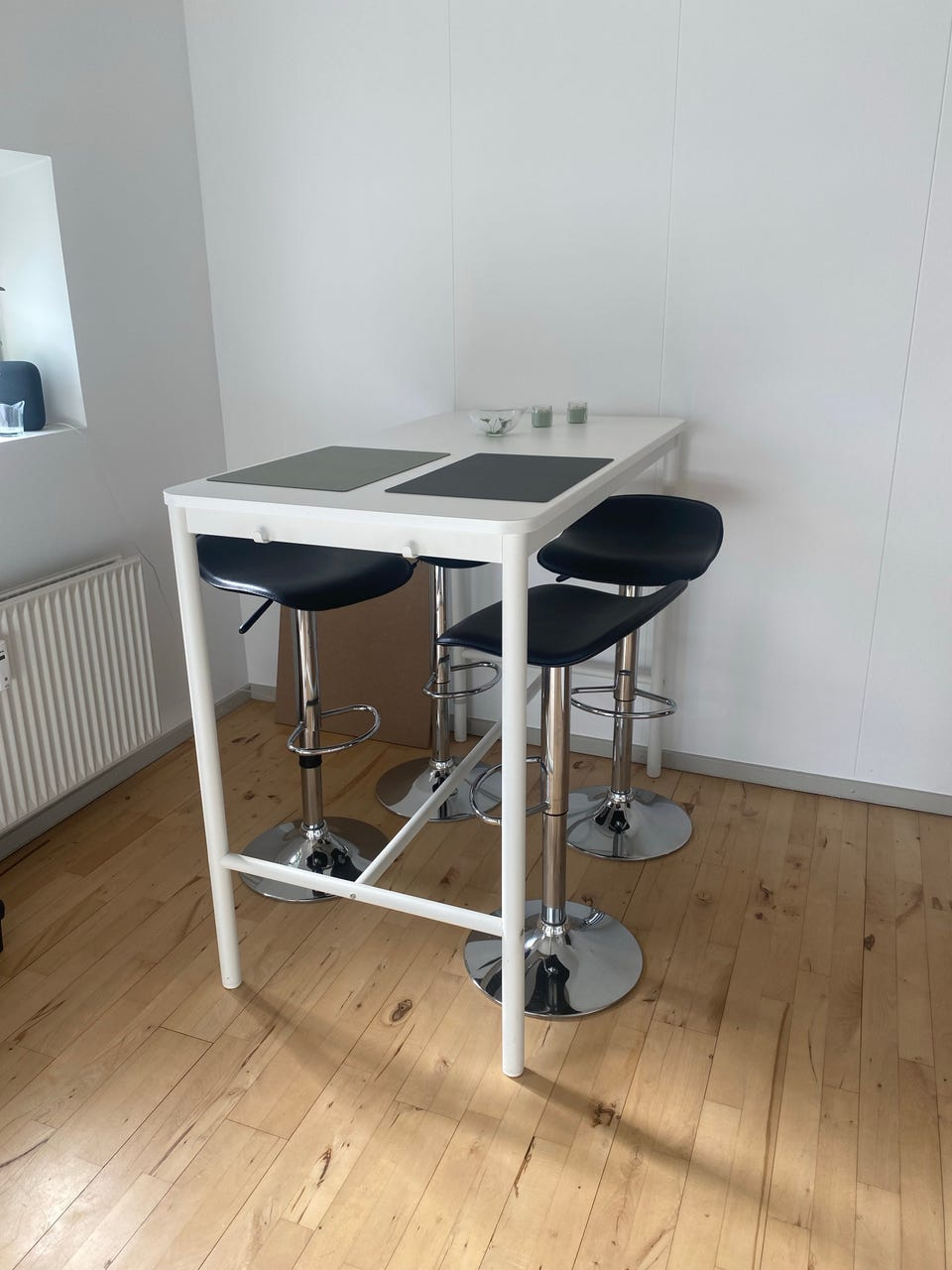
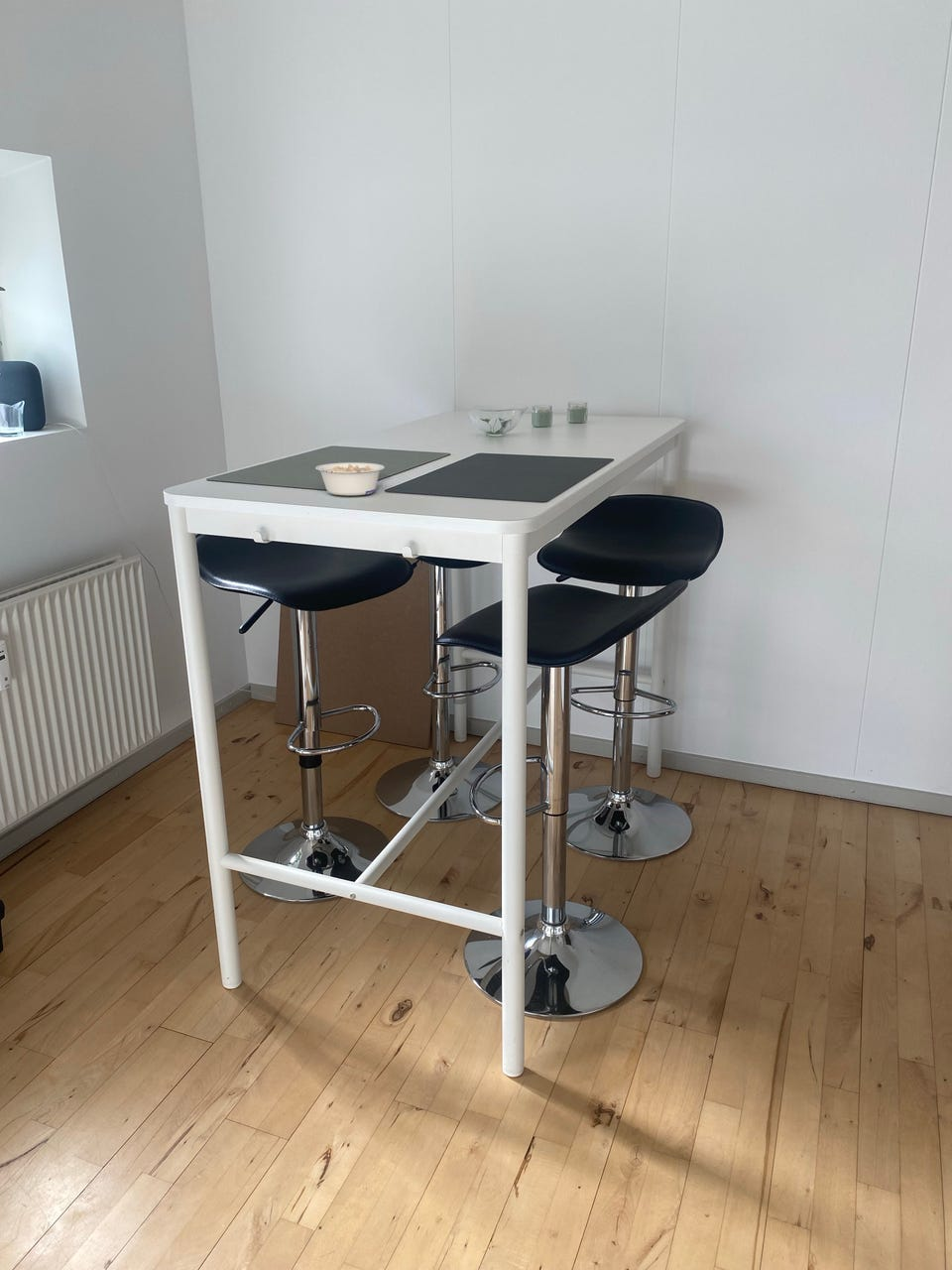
+ legume [314,461,386,496]
